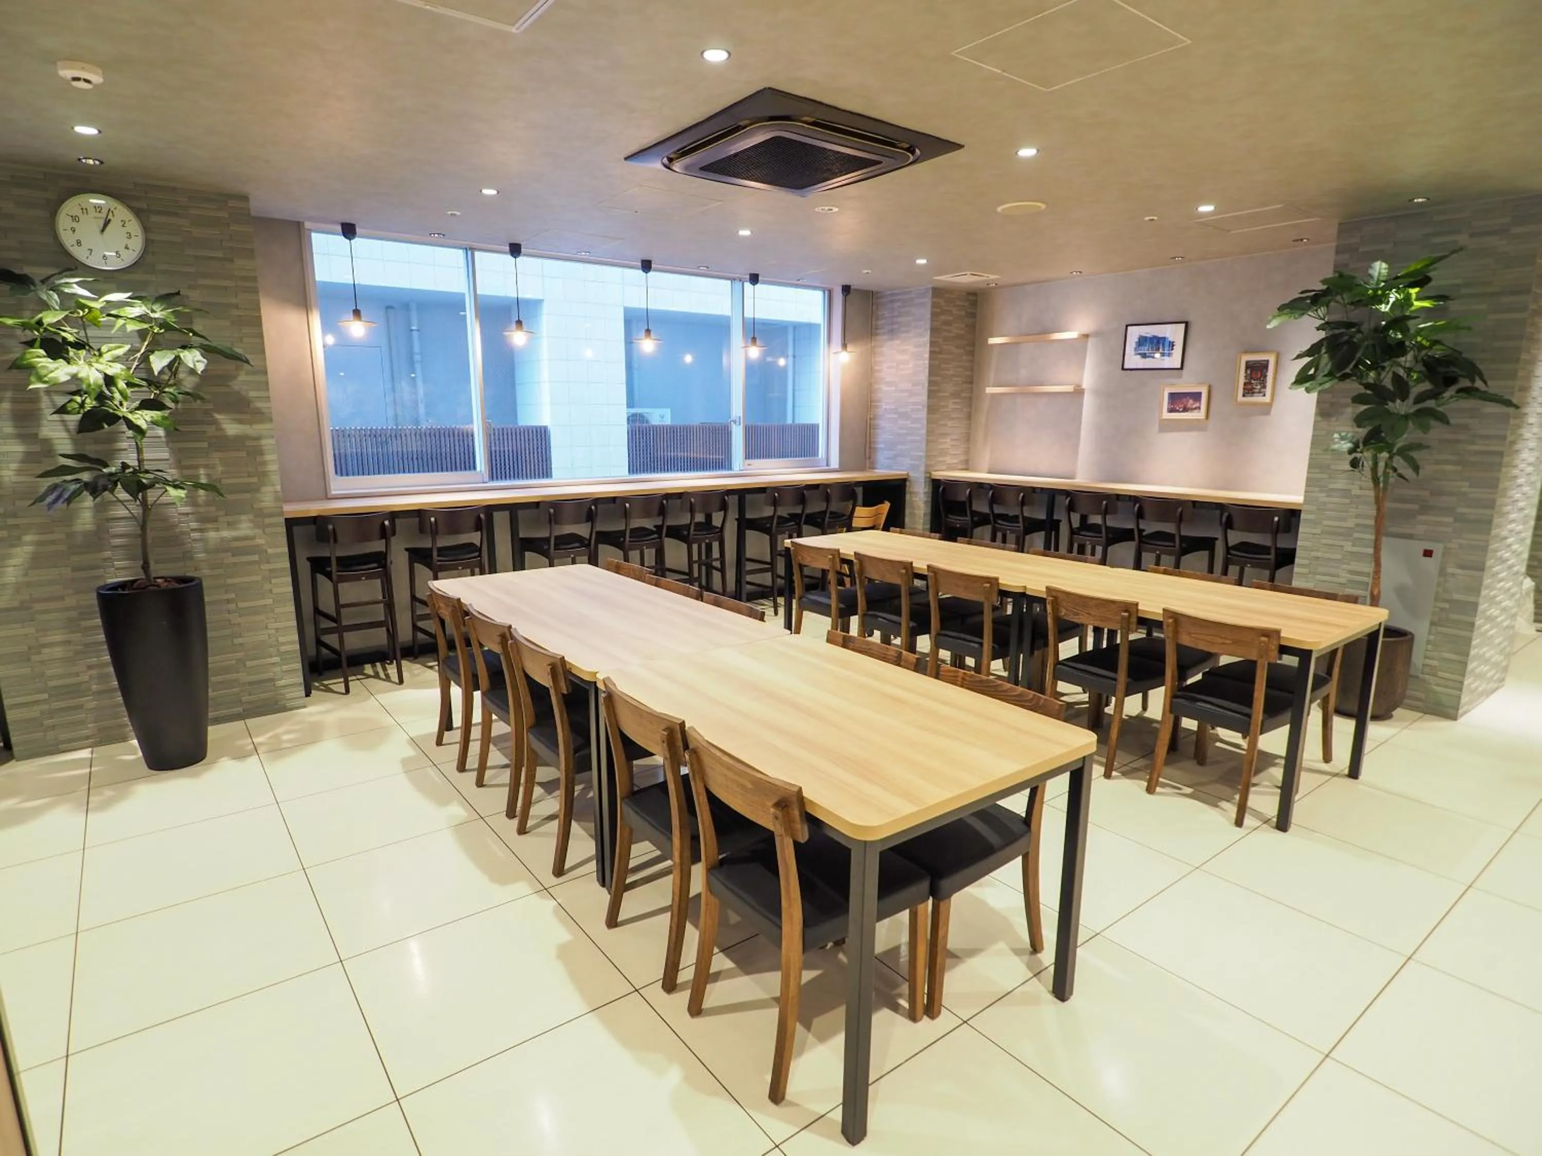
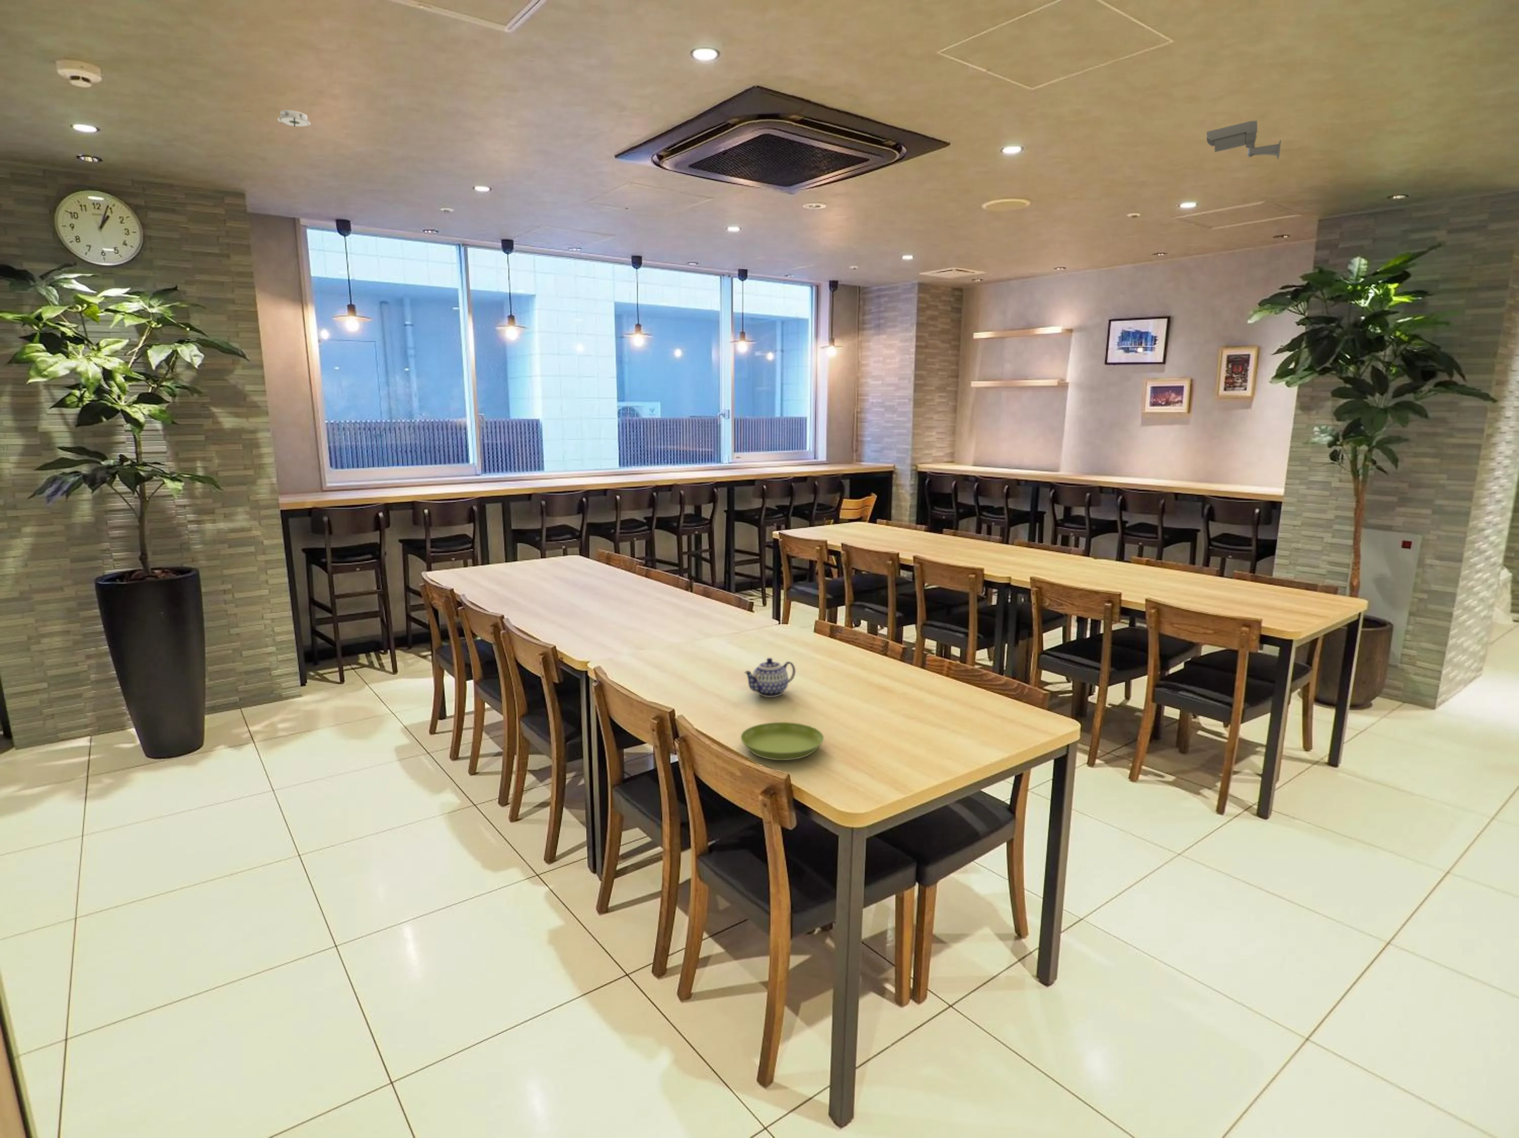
+ saucer [740,722,824,760]
+ teapot [743,657,795,698]
+ security camera [1206,120,1281,160]
+ smoke detector [277,110,311,127]
